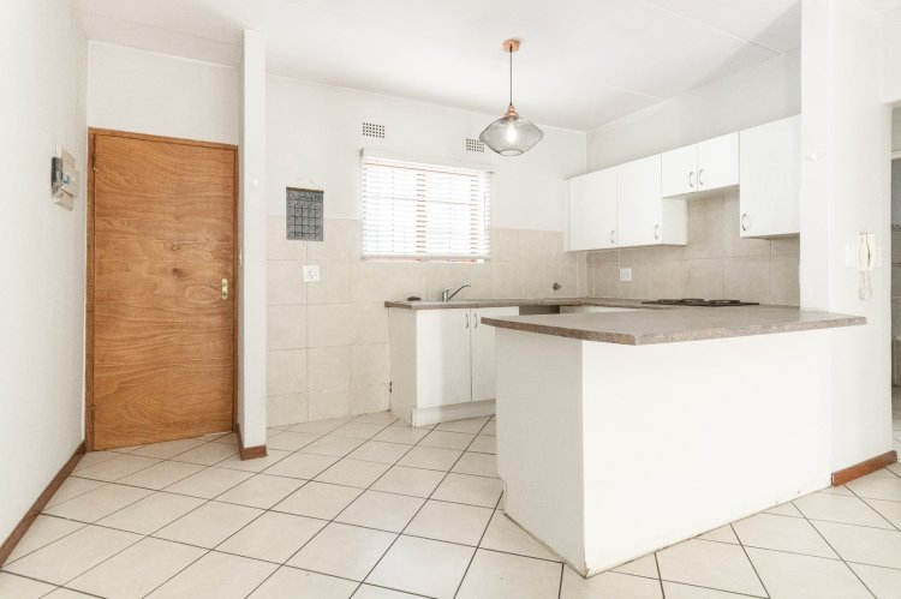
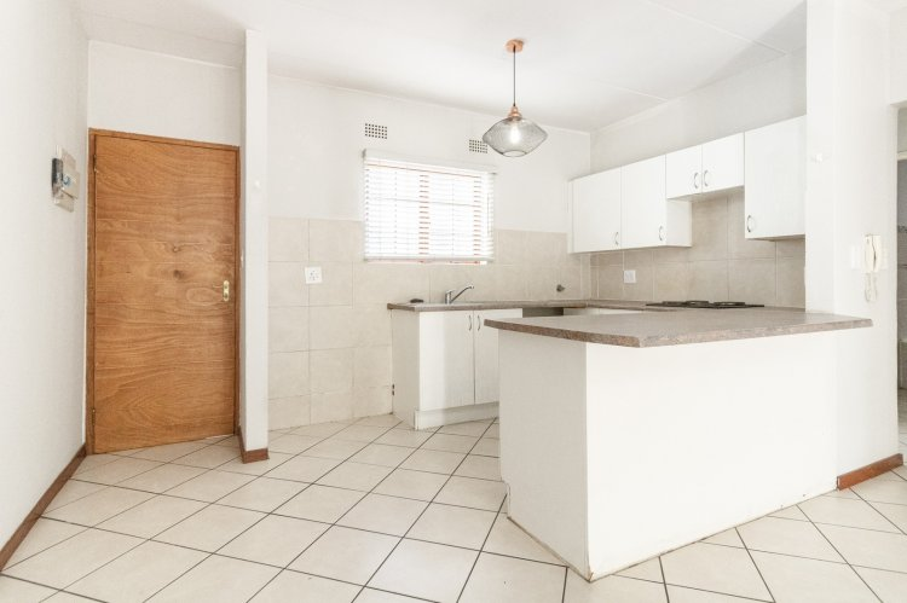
- calendar [285,178,326,242]
